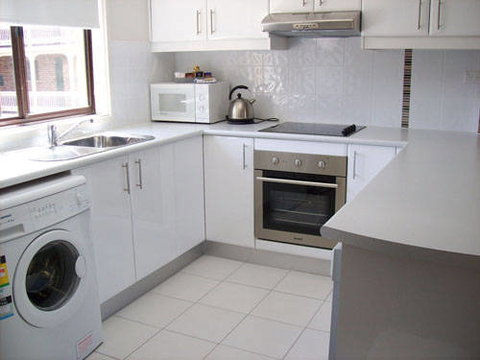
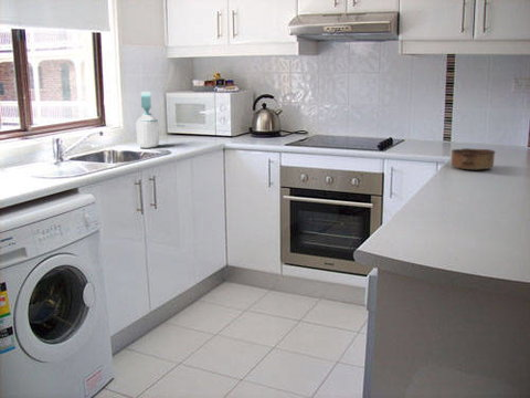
+ bowl [451,147,496,170]
+ soap bottle [136,91,160,149]
